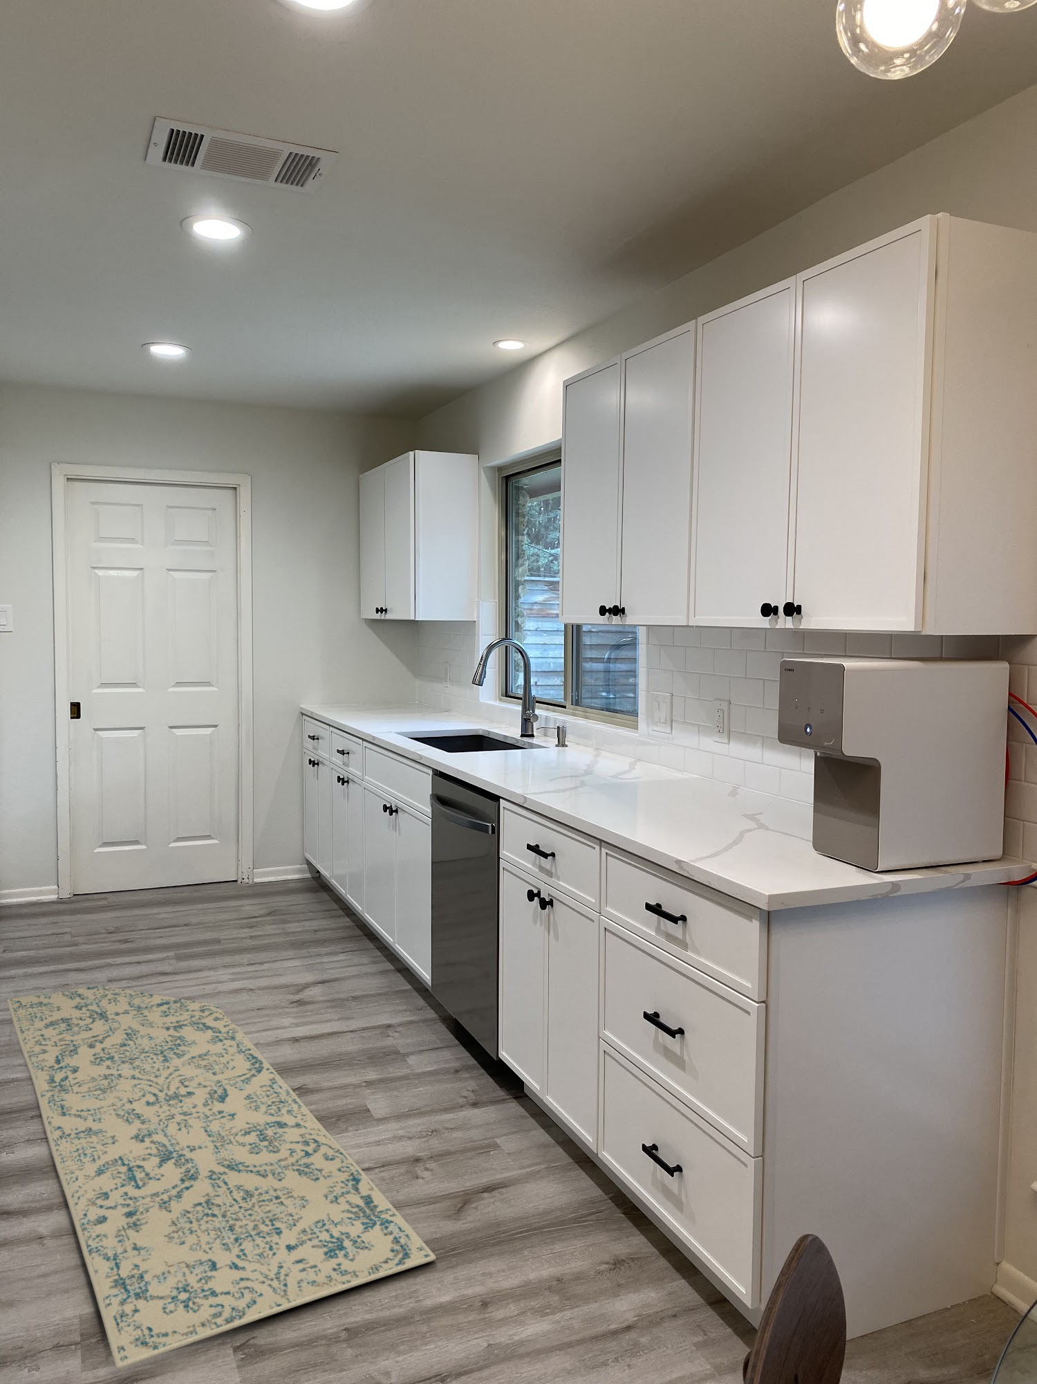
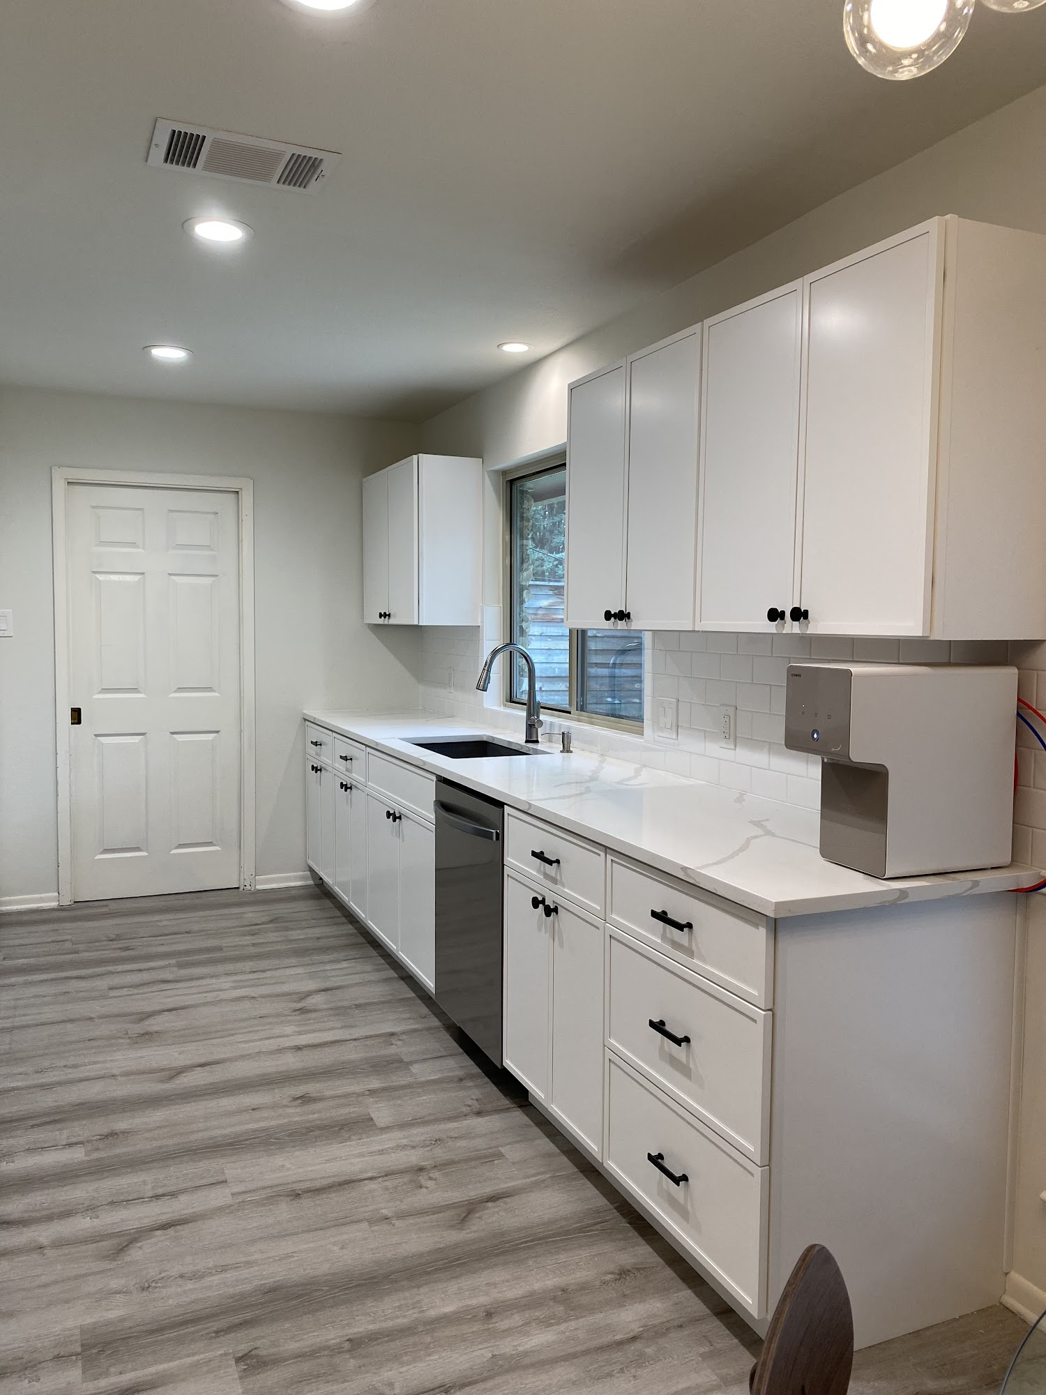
- rug [7,985,437,1370]
